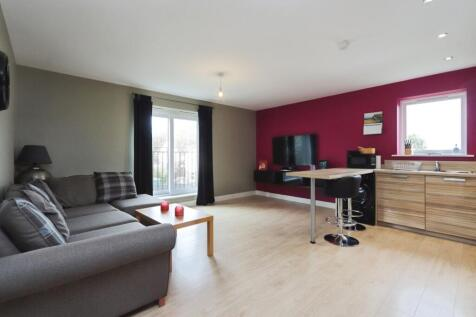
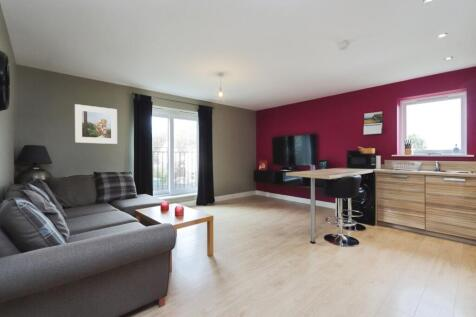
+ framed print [74,103,118,145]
